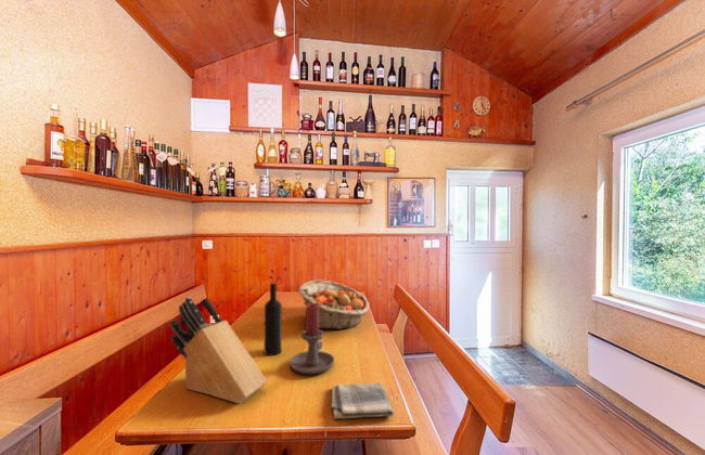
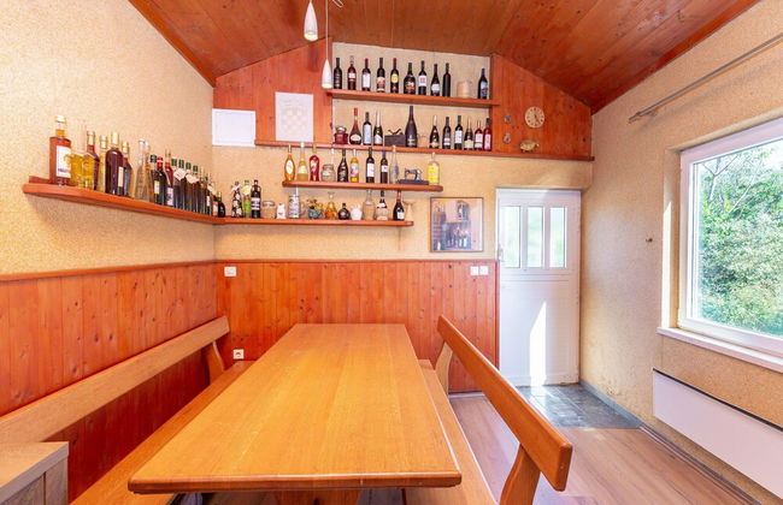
- knife block [169,296,268,404]
- dish towel [330,381,395,420]
- candle holder [289,303,335,375]
- fruit basket [297,278,370,330]
- wine bottle [264,283,283,356]
